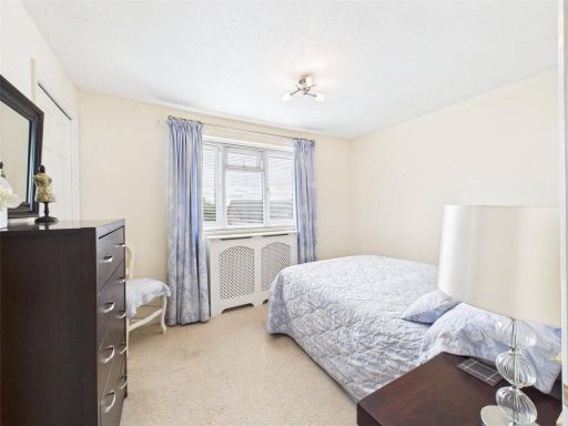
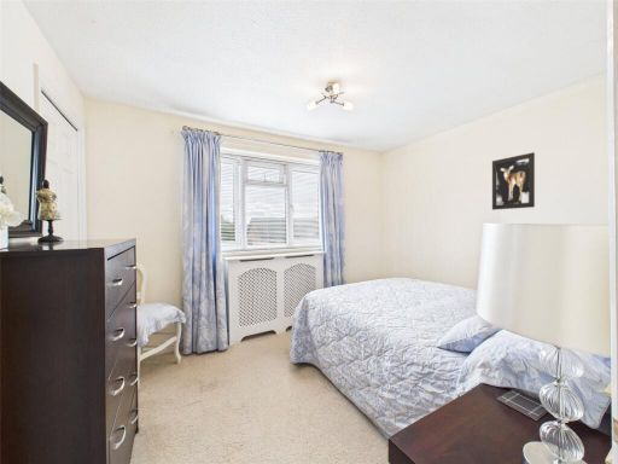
+ wall art [491,151,536,211]
